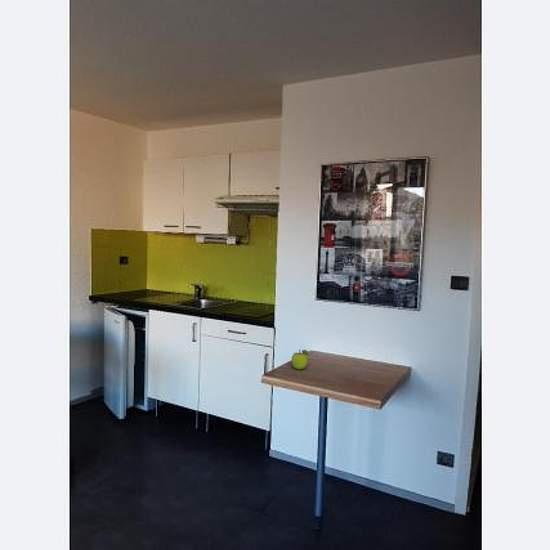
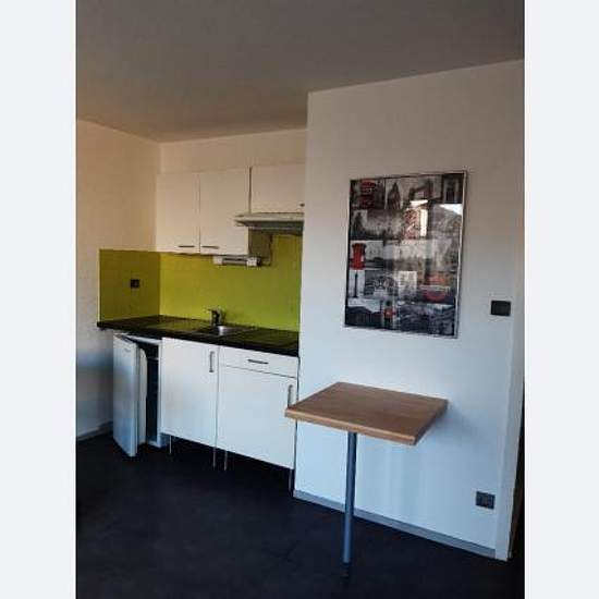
- fruit [291,349,311,370]
